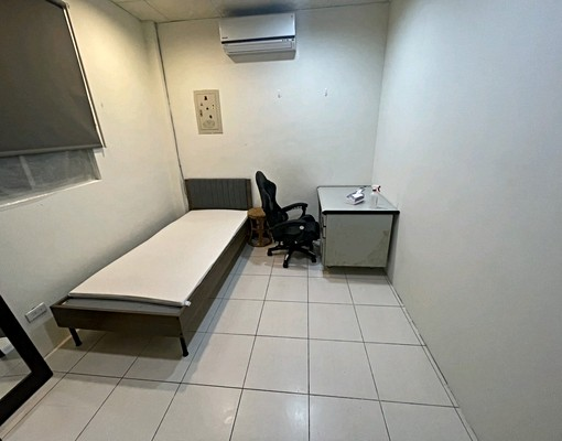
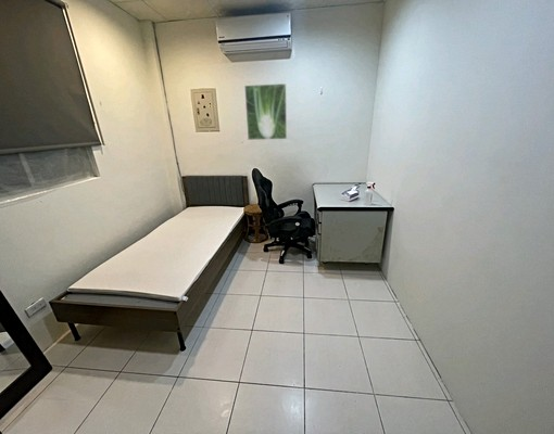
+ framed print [243,82,288,141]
